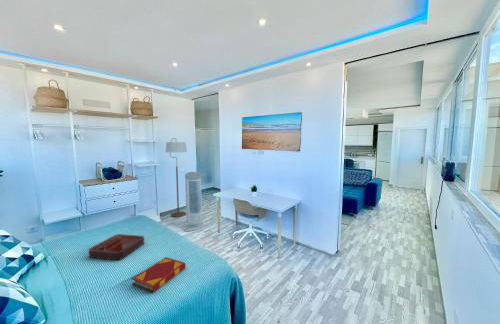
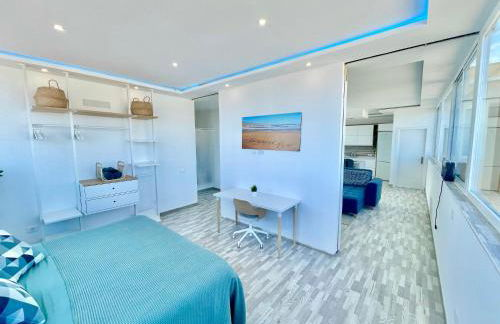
- decorative tray [87,233,145,261]
- hardback book [131,256,186,294]
- floor lamp [164,137,188,218]
- air purifier [182,171,207,233]
